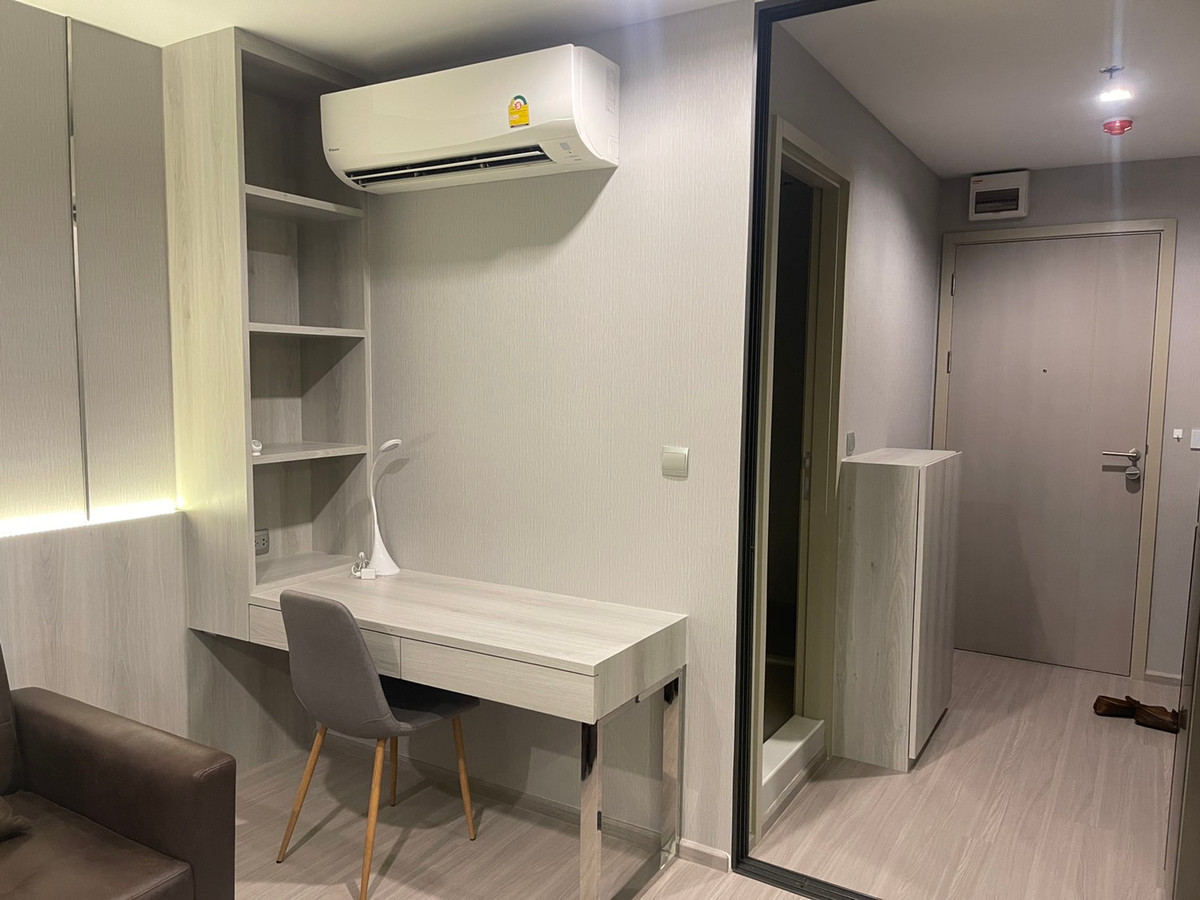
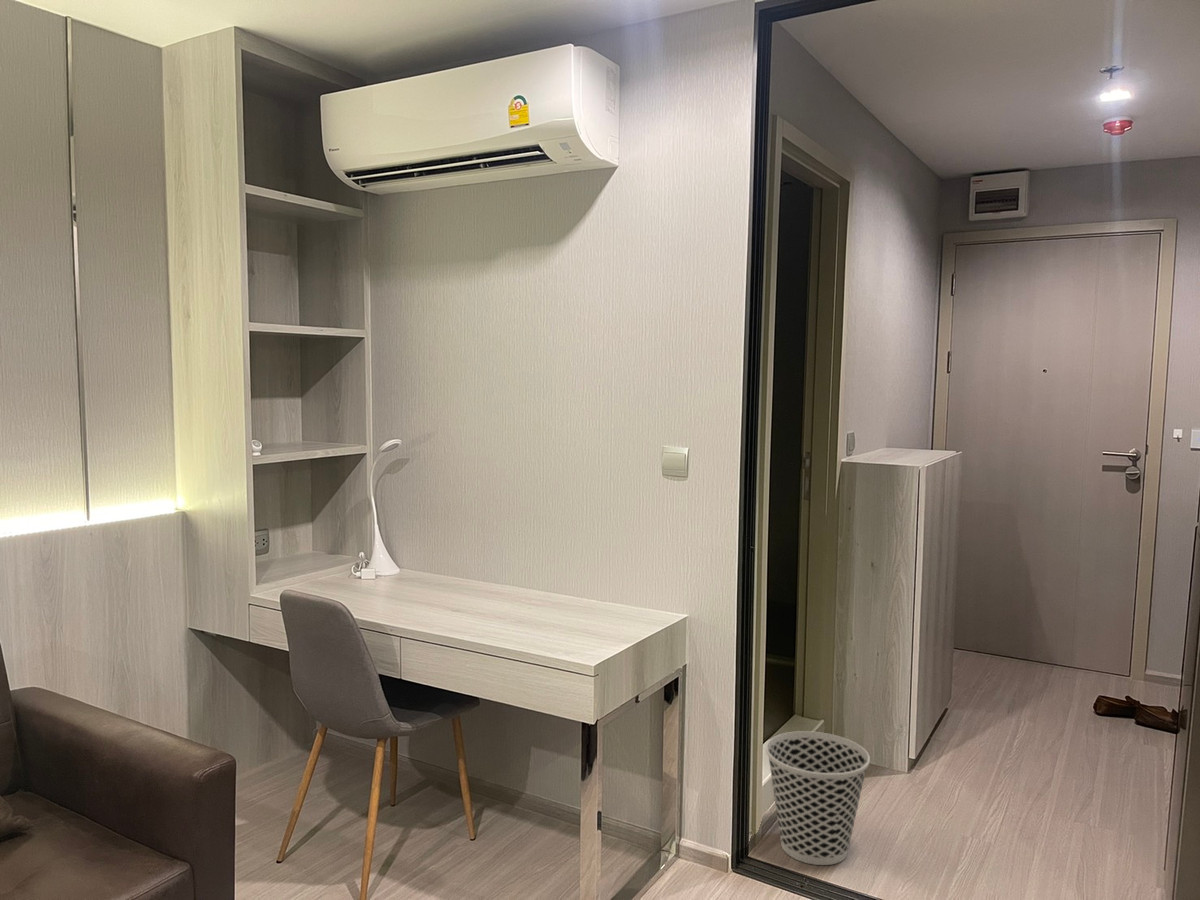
+ wastebasket [765,730,871,866]
